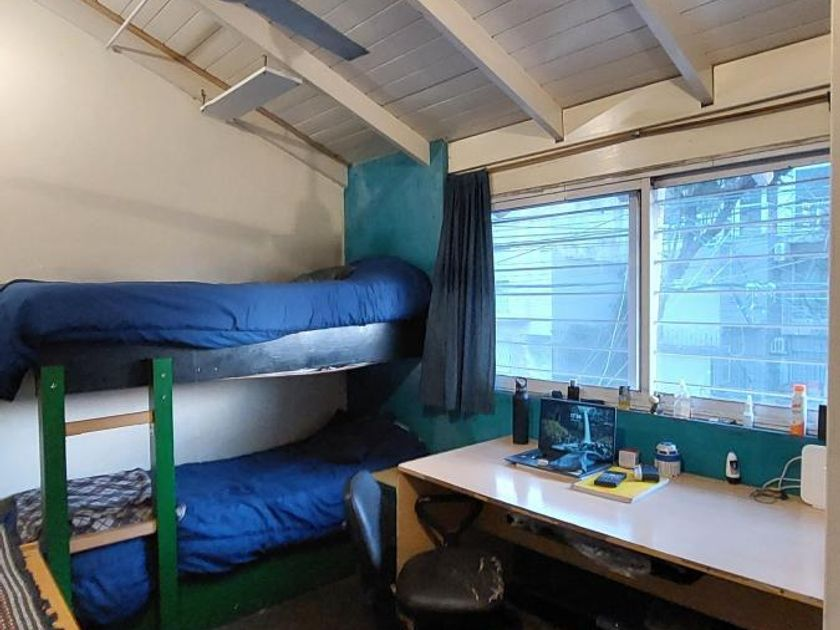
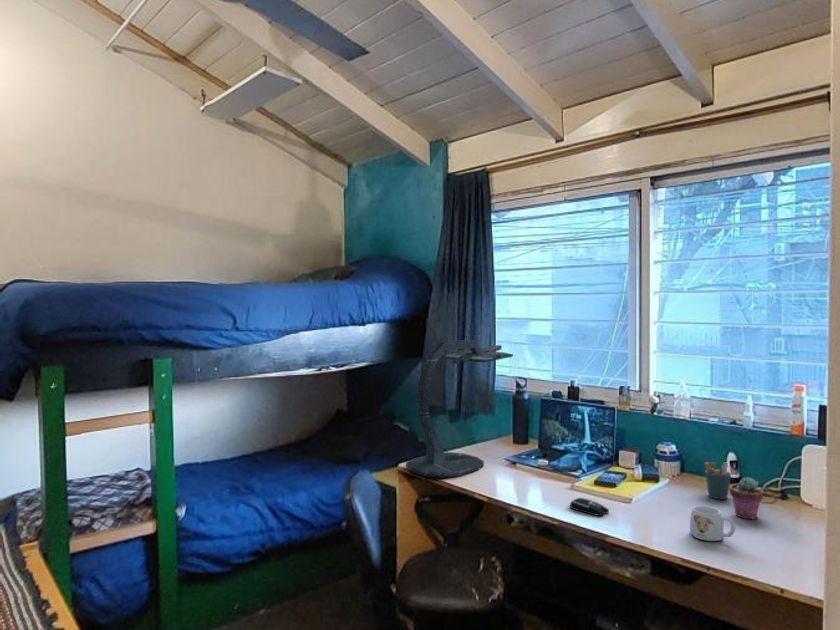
+ mug [689,505,736,542]
+ pen holder [704,461,732,500]
+ desk lamp [405,339,514,479]
+ potted succulent [729,476,765,521]
+ computer mouse [569,497,610,517]
